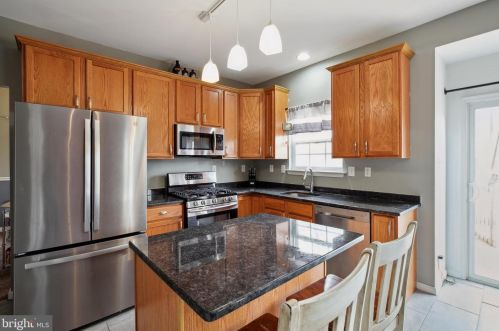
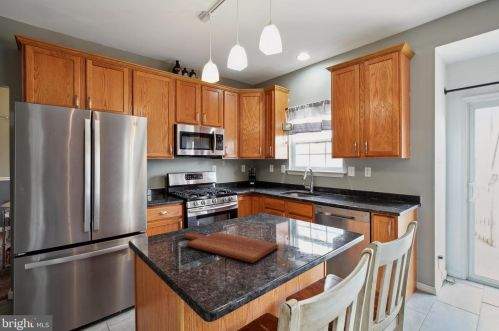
+ cutting board [182,231,280,264]
